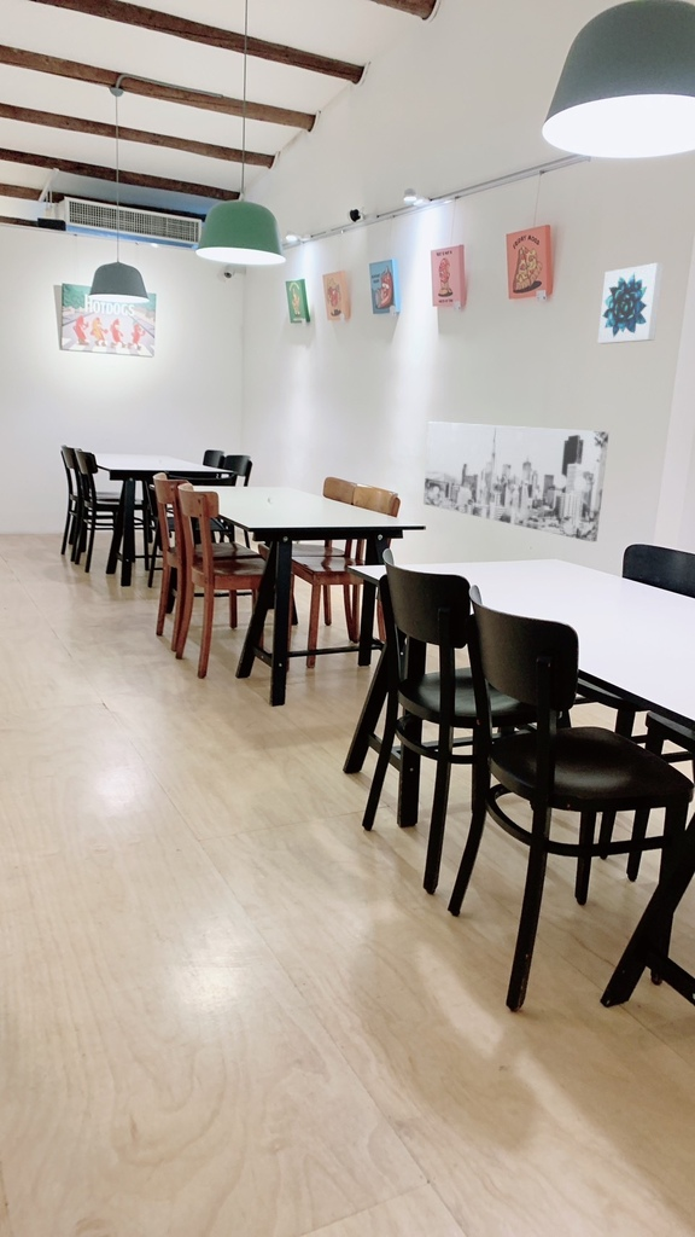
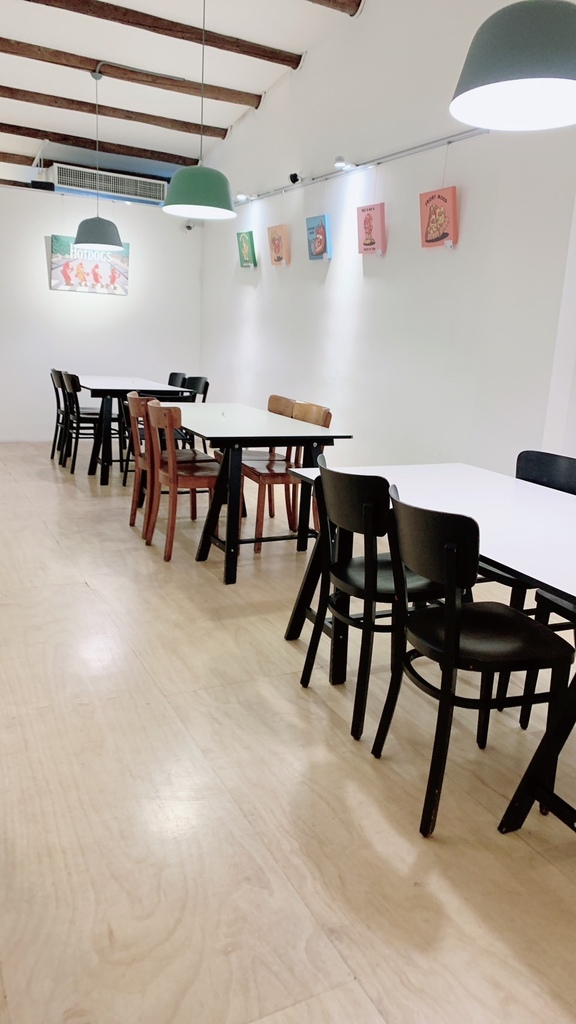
- wall art [596,262,665,345]
- wall art [422,420,611,542]
